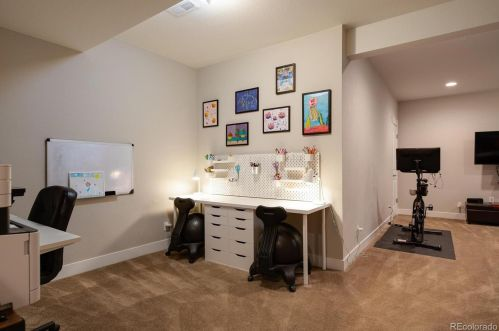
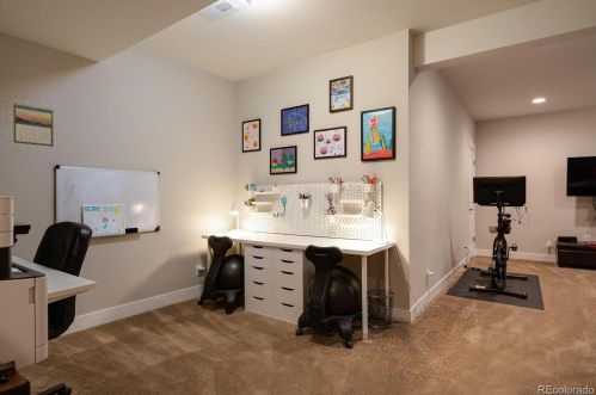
+ waste bin [367,288,397,329]
+ calendar [12,101,54,148]
